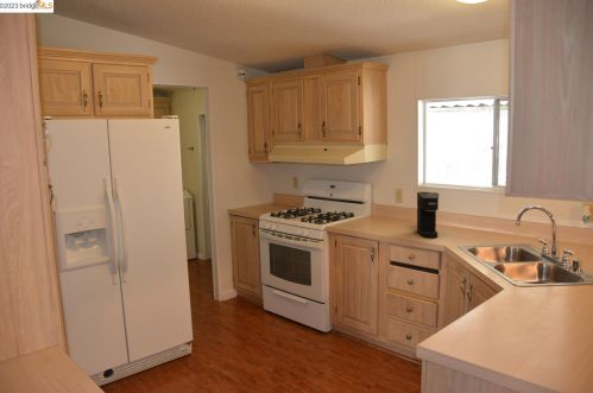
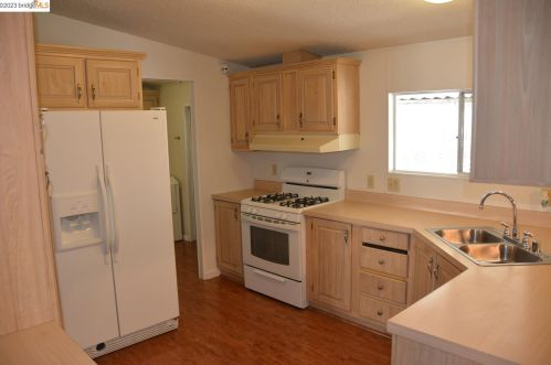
- coffee maker [416,191,440,239]
